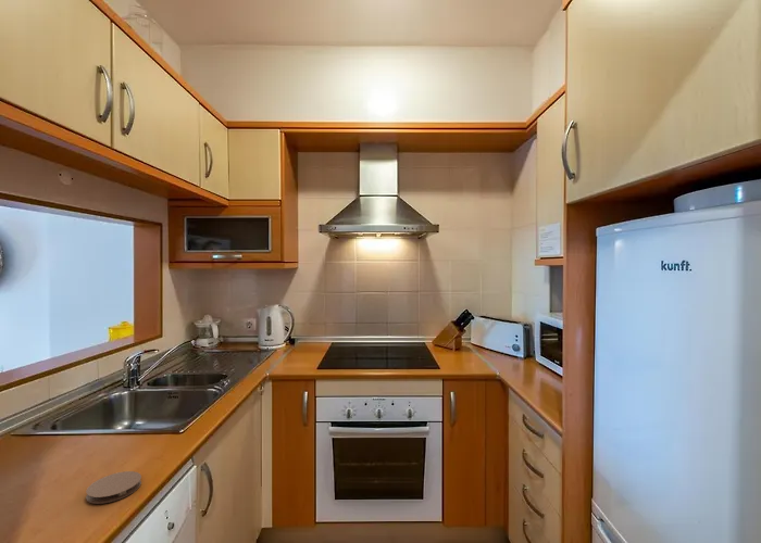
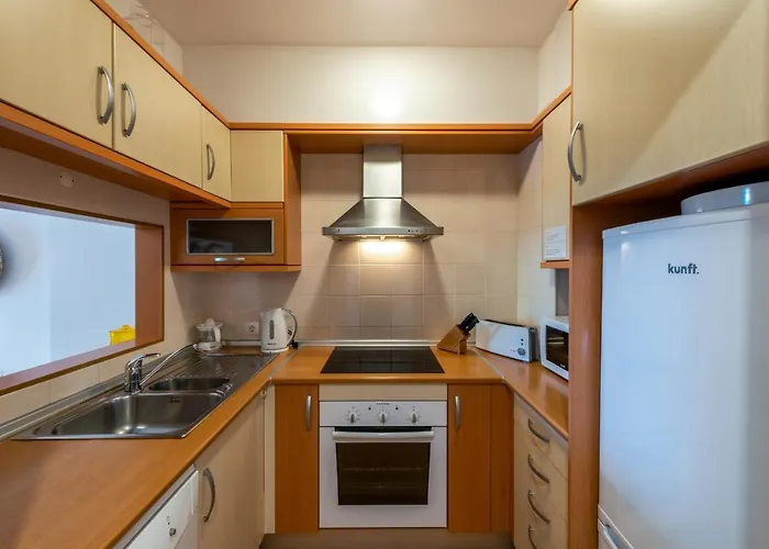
- coaster [85,470,142,505]
